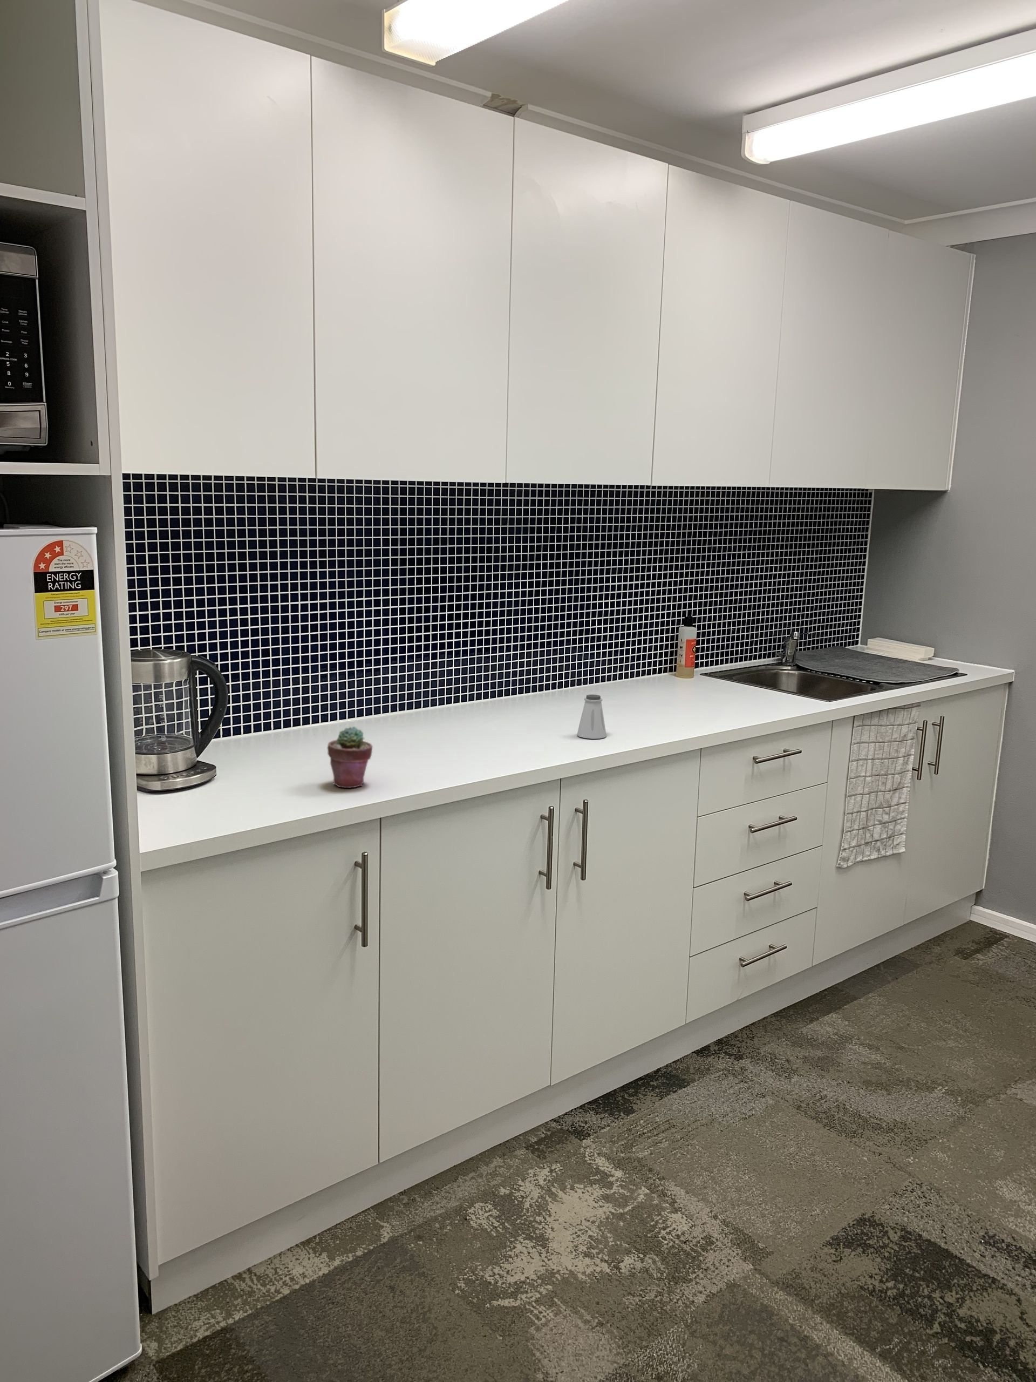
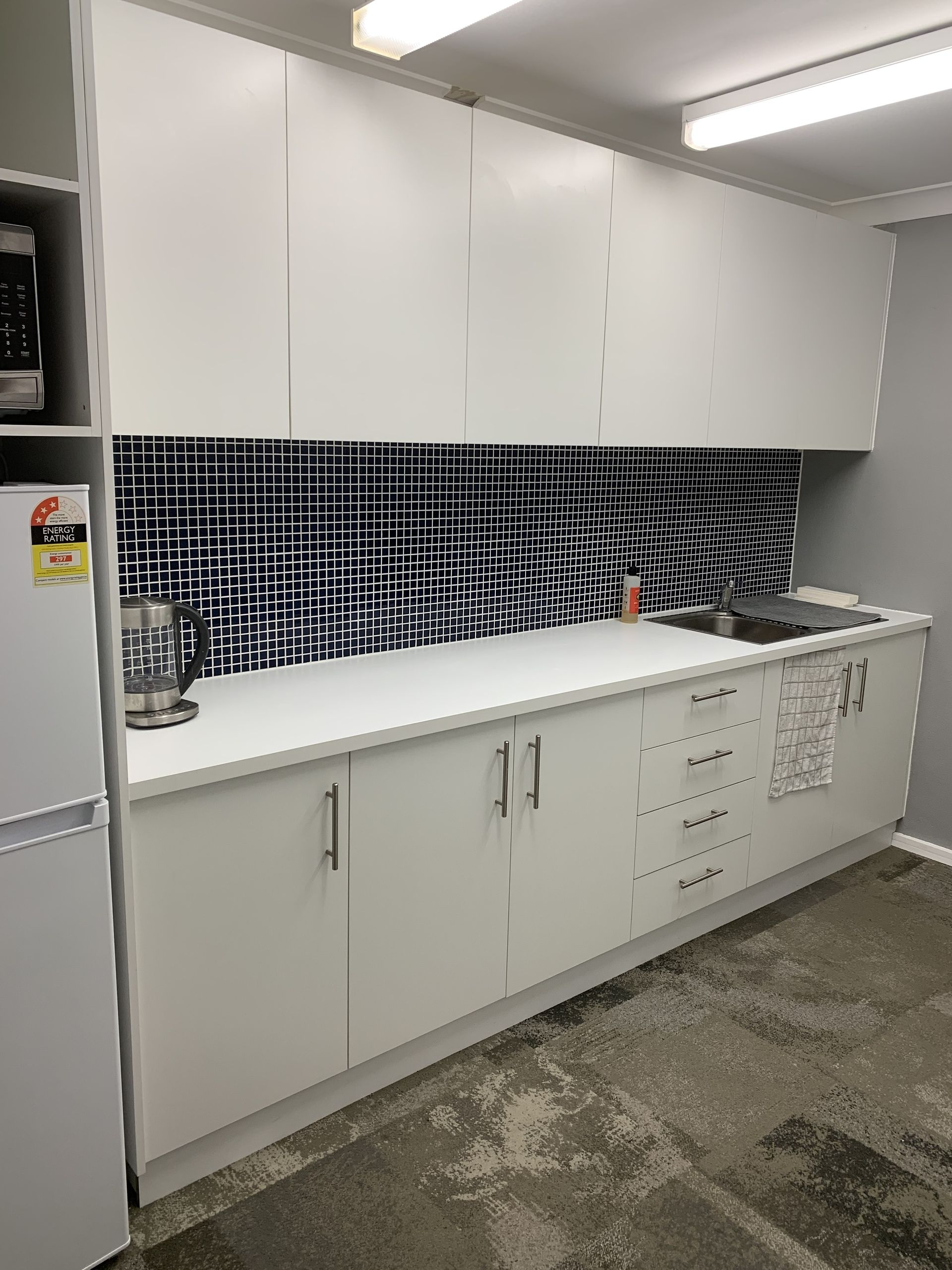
- saltshaker [577,694,607,740]
- potted succulent [326,726,373,789]
